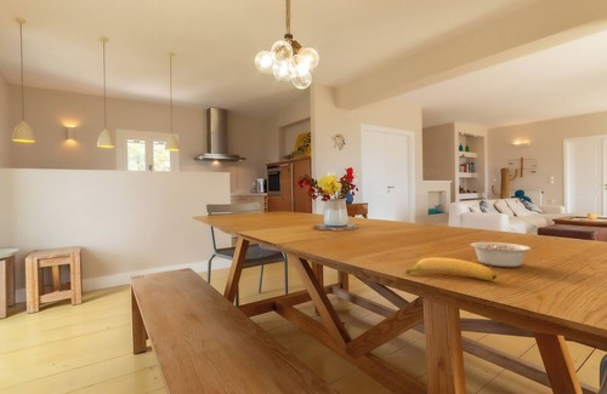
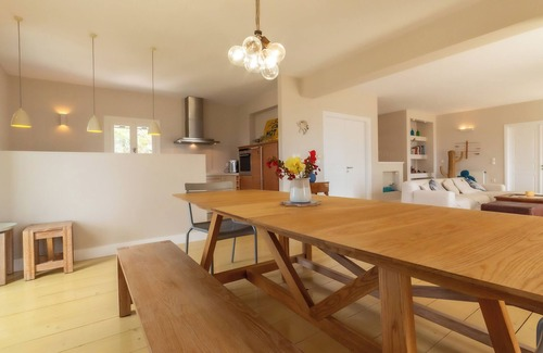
- banana [404,256,498,281]
- legume [470,241,539,268]
